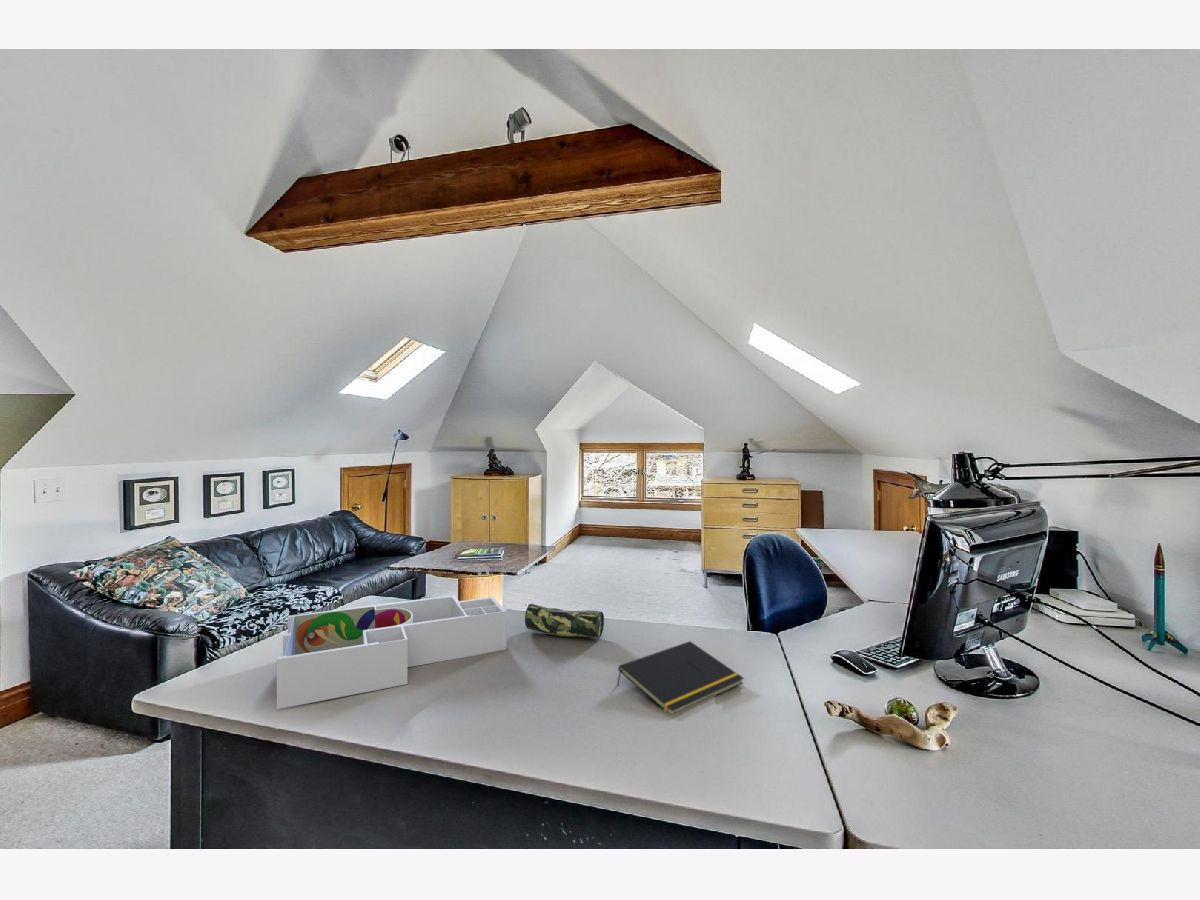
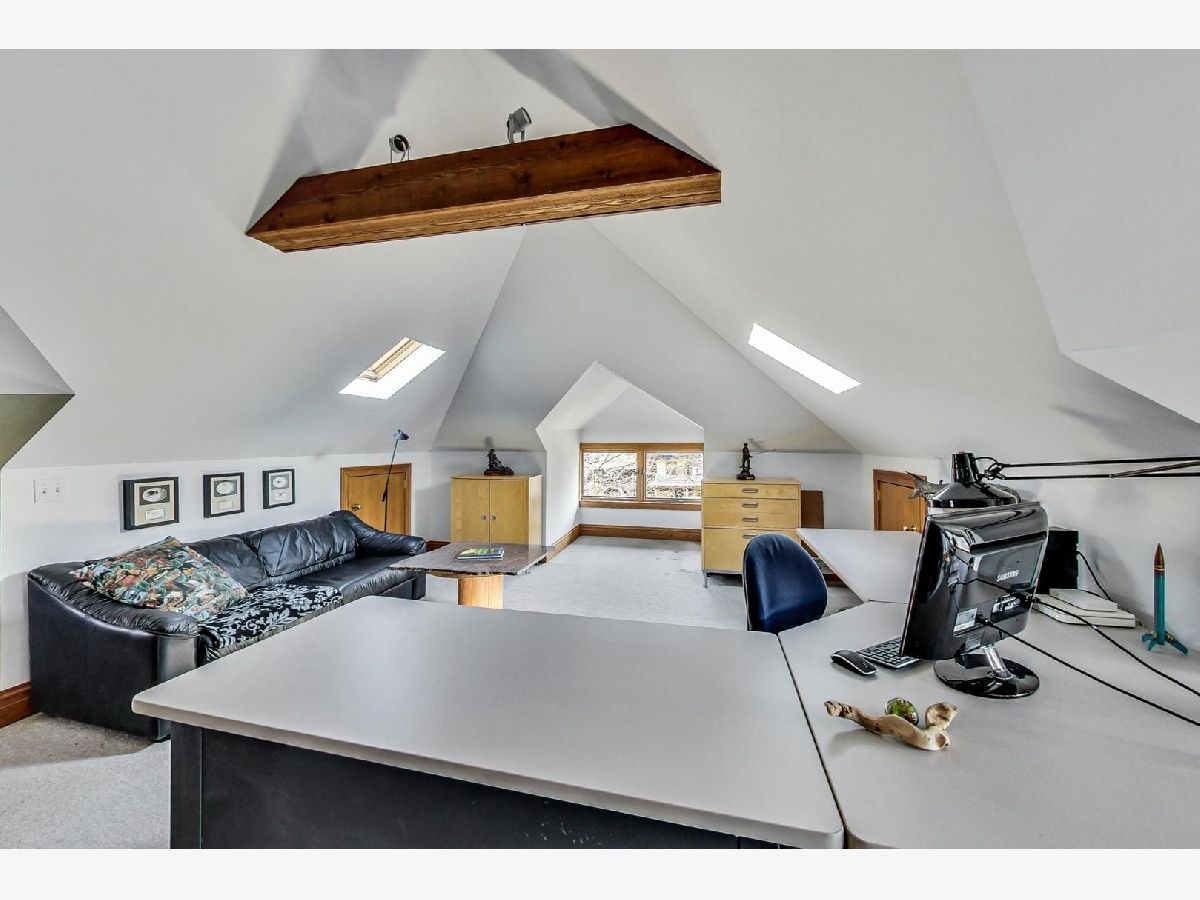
- notepad [616,640,745,715]
- desk organizer [276,594,508,710]
- pencil case [524,603,605,639]
